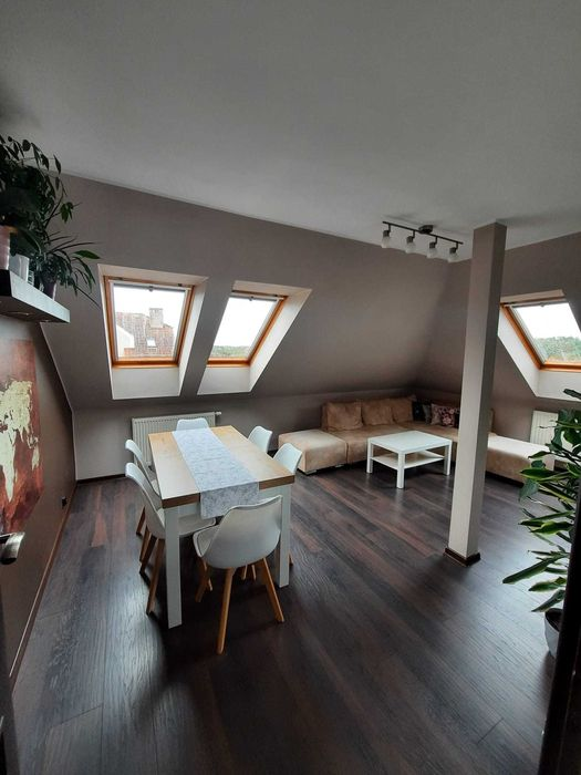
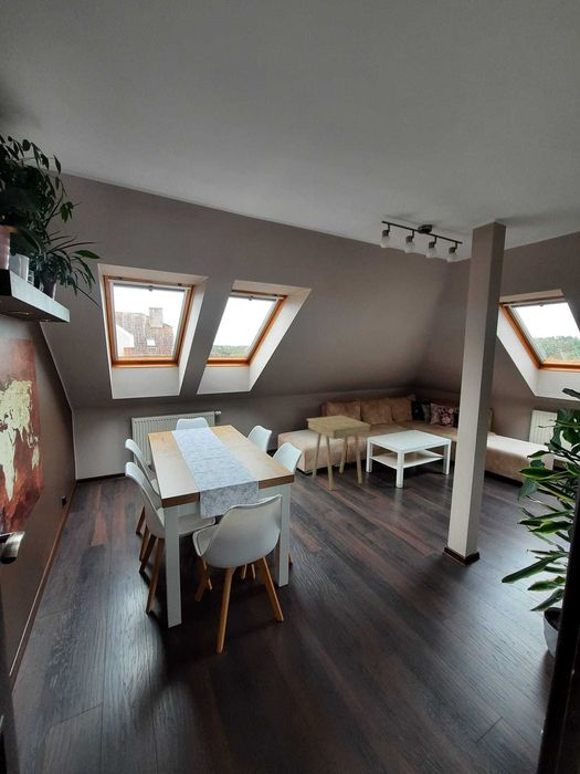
+ side table [306,415,372,492]
